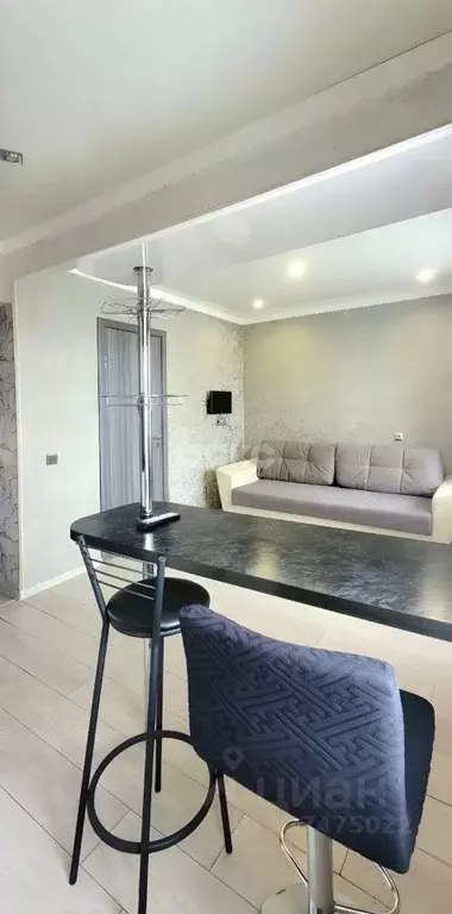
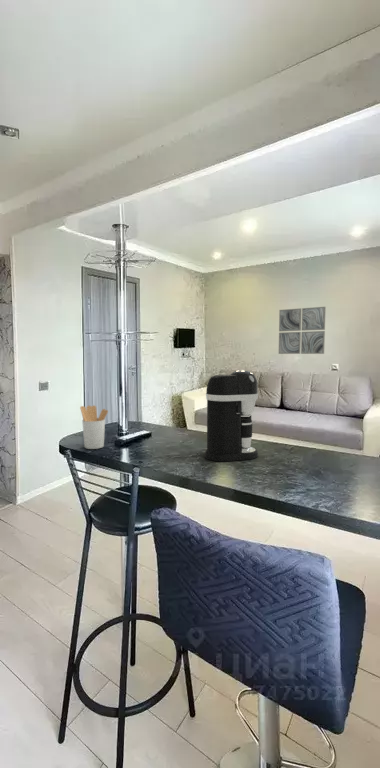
+ wall art [278,306,327,355]
+ coffee maker [204,369,259,462]
+ utensil holder [79,404,109,450]
